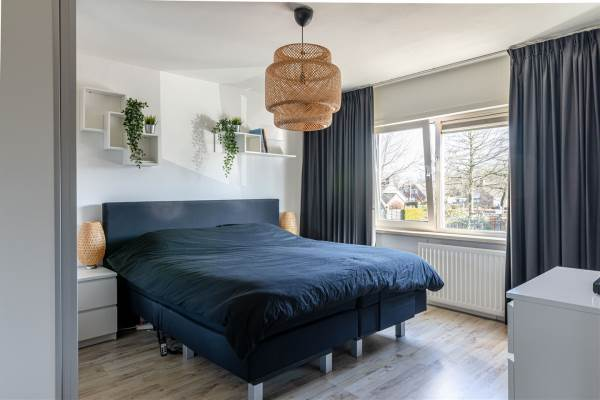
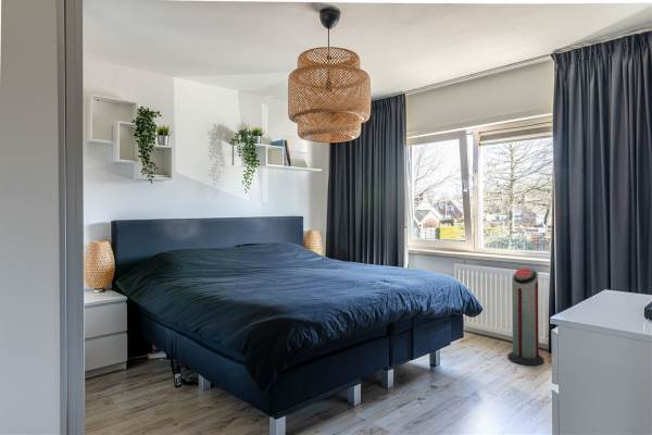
+ air purifier [506,268,546,366]
